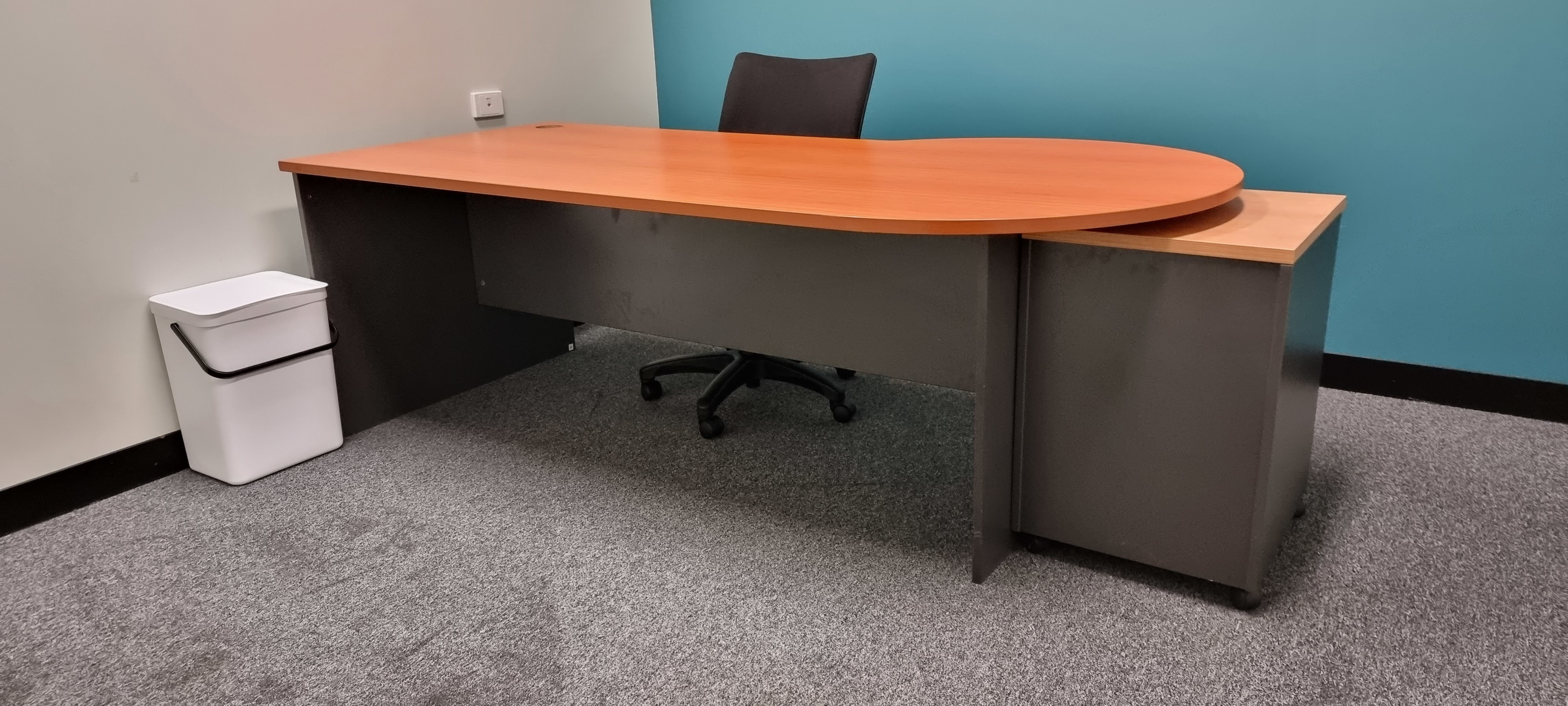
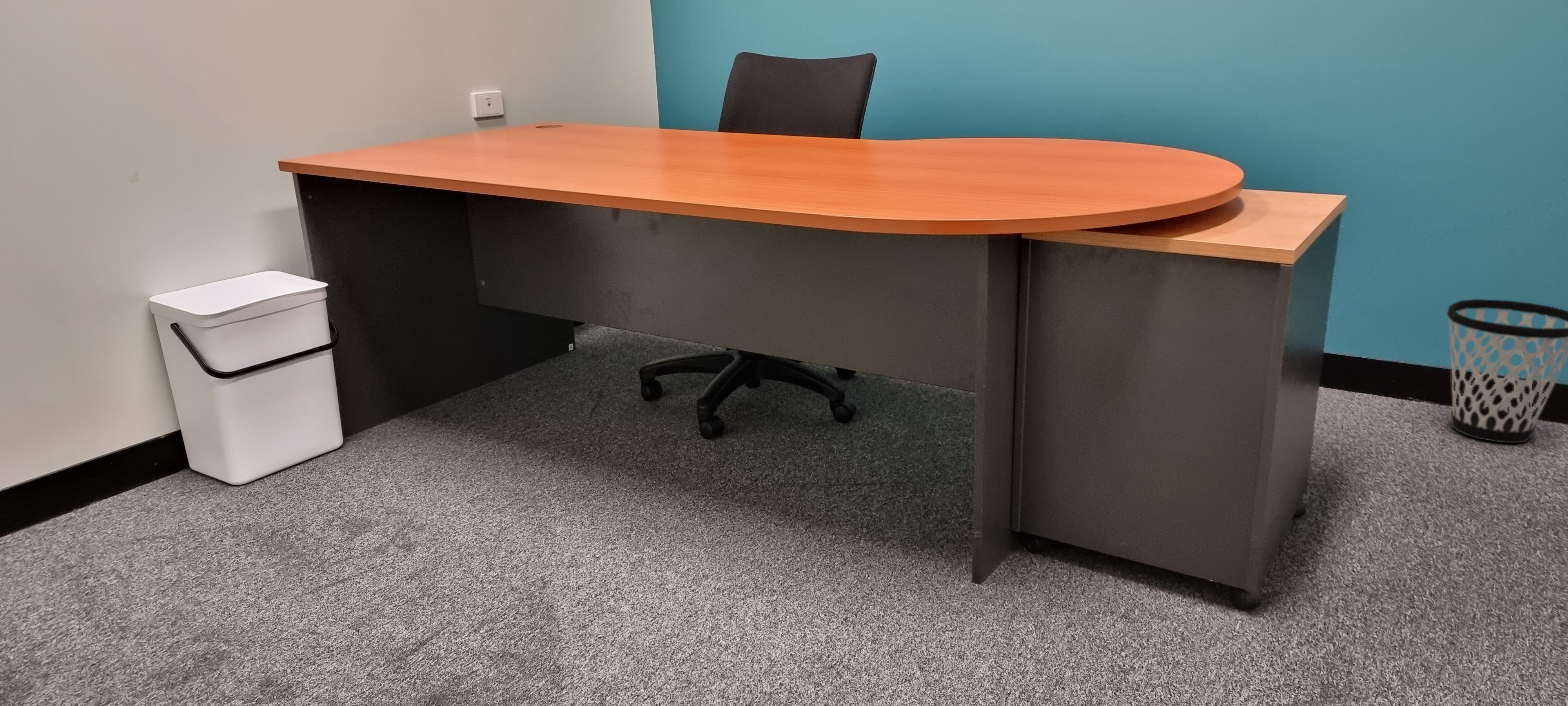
+ wastebasket [1446,299,1568,443]
